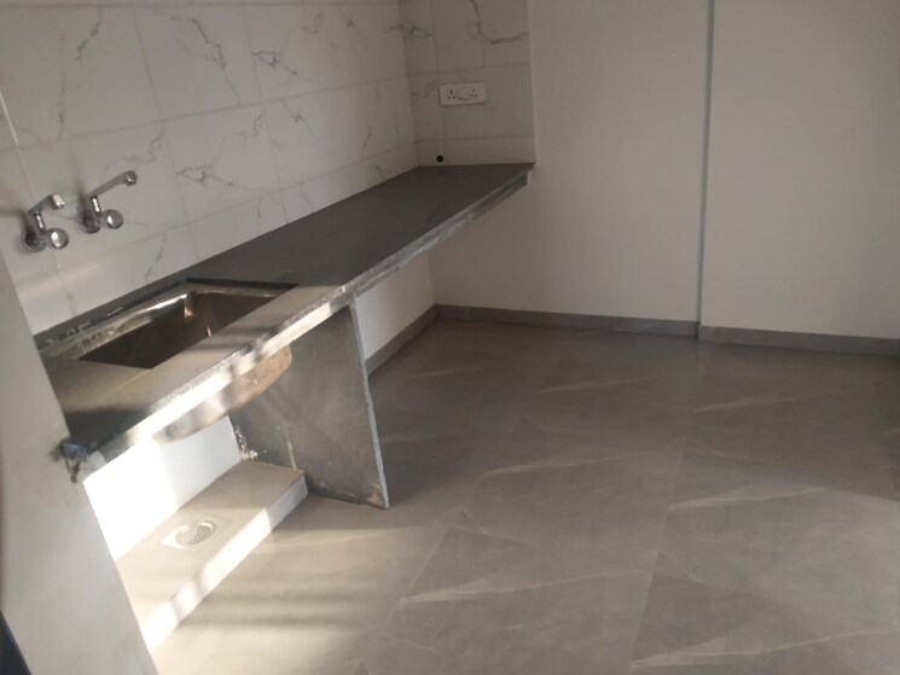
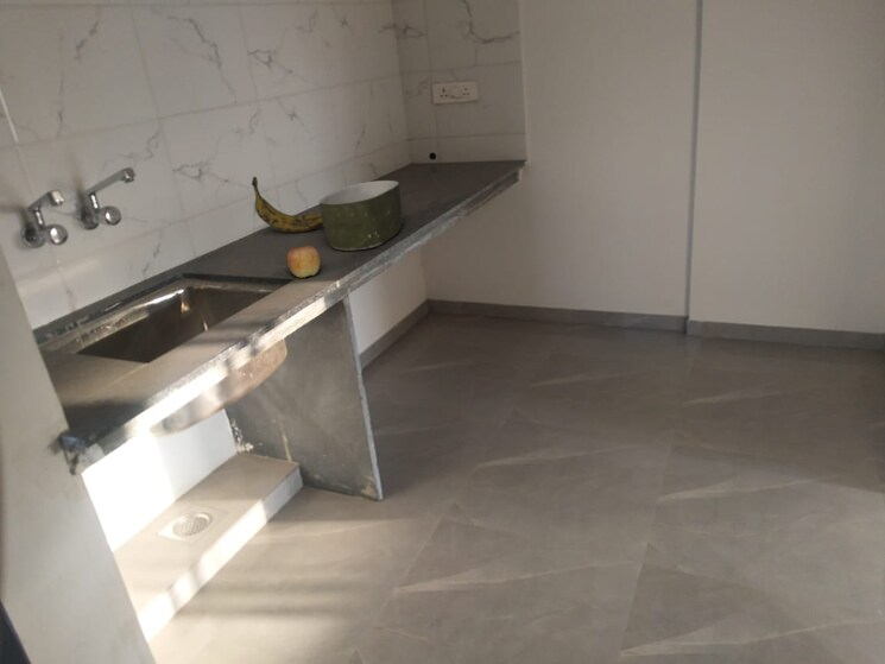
+ apple [286,245,321,279]
+ bowl [318,179,403,251]
+ banana [251,176,323,234]
